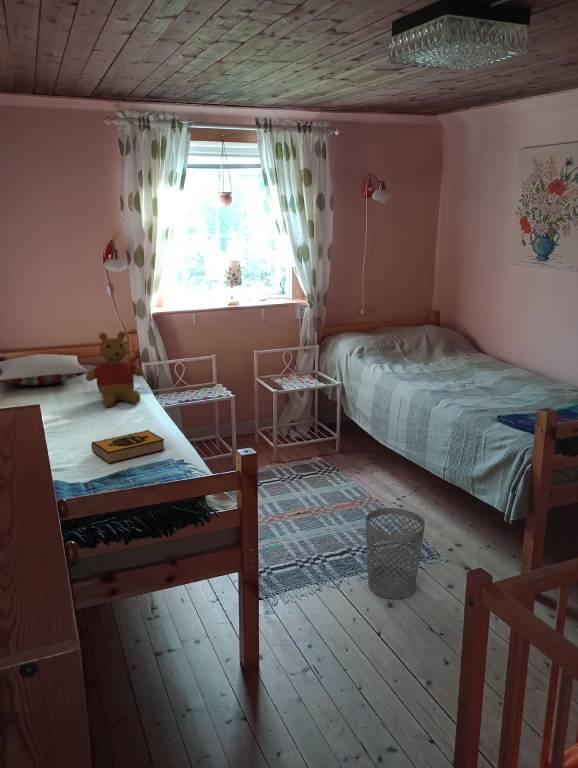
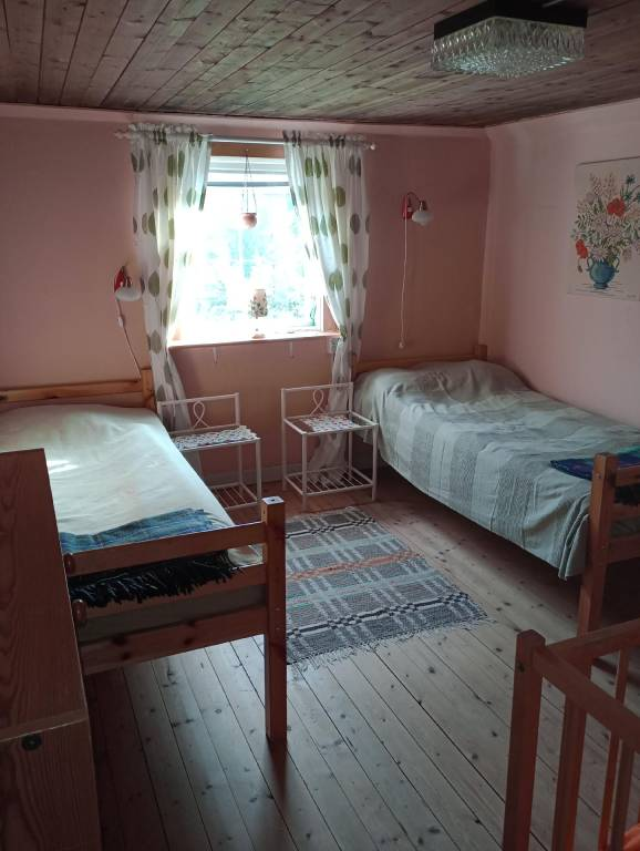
- teddy bear [85,330,144,408]
- hardback book [90,429,166,464]
- pillow [0,353,89,386]
- wastebasket [364,507,426,600]
